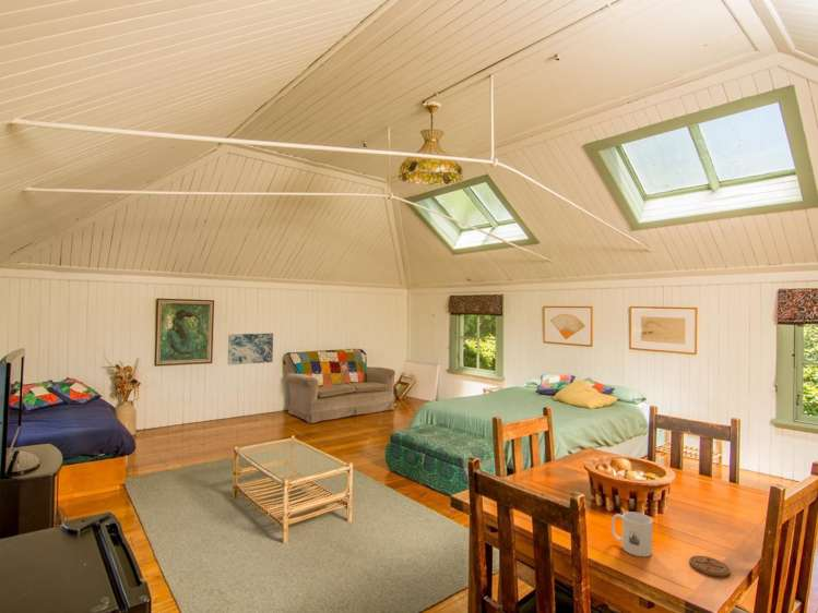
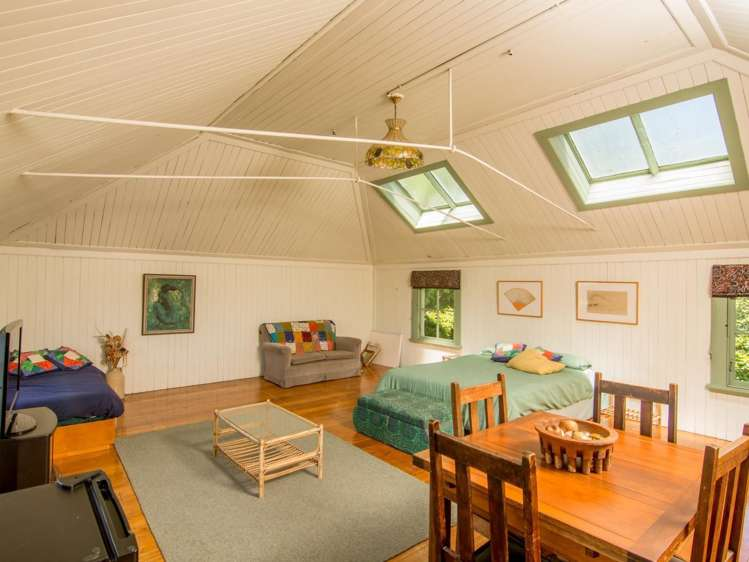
- coaster [688,555,732,578]
- mug [610,510,653,557]
- wall art [227,333,274,366]
